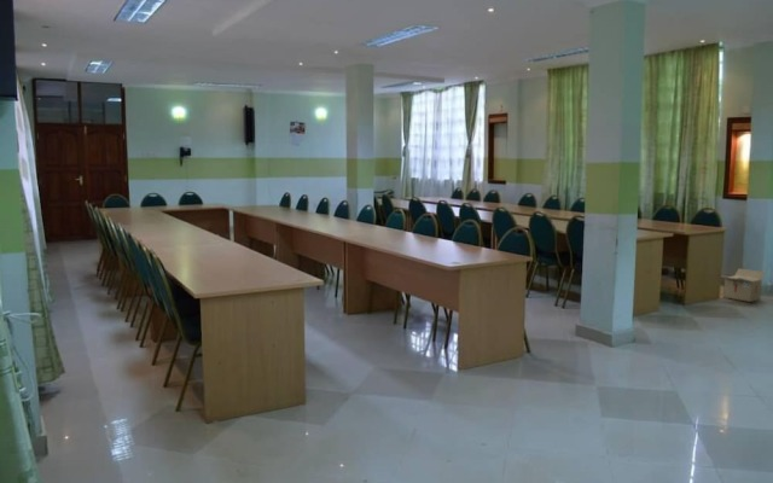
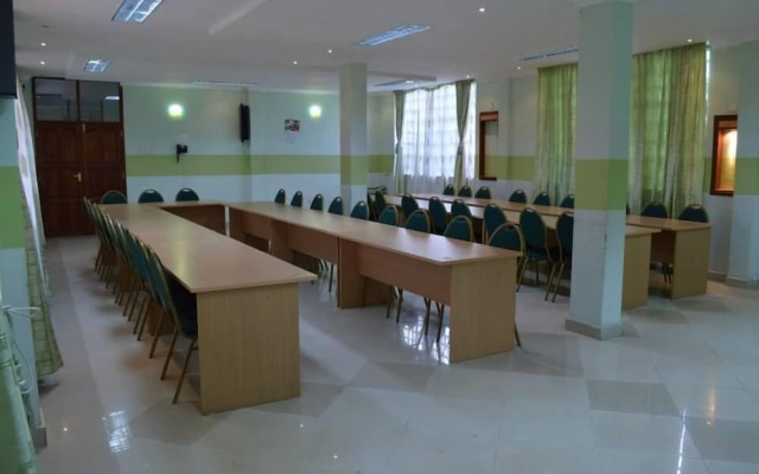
- cardboard box [721,267,767,303]
